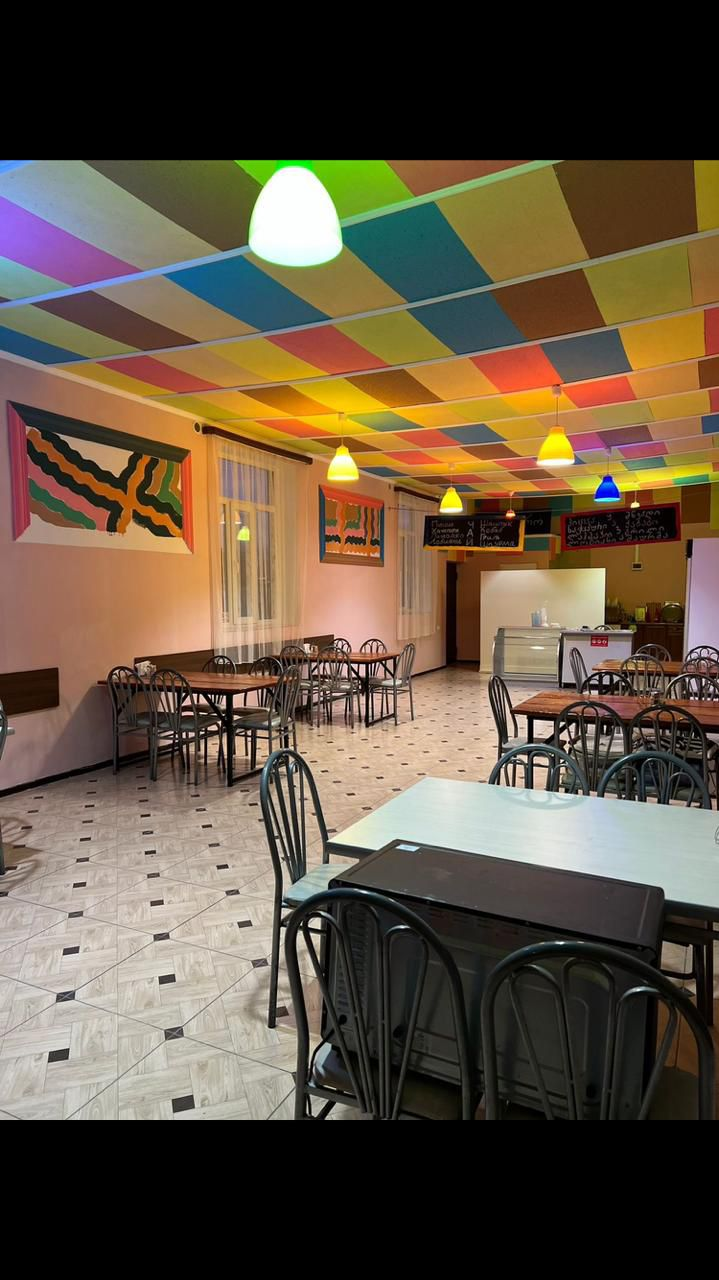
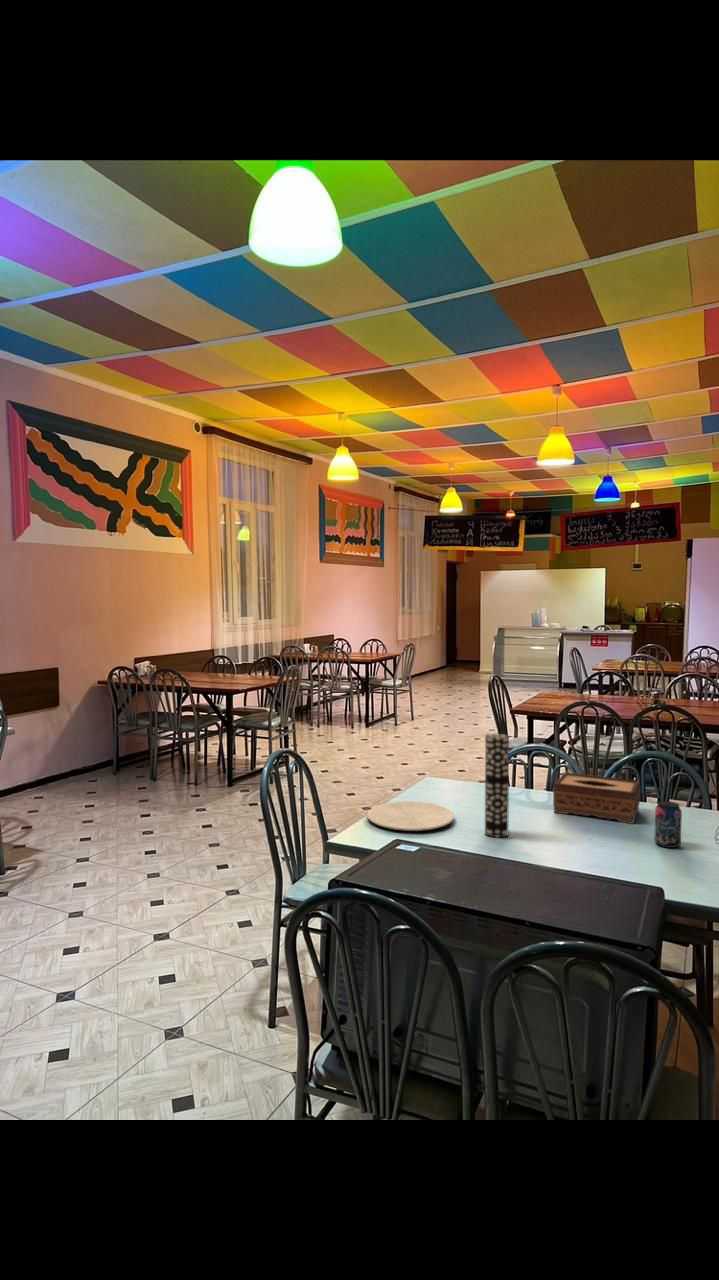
+ plate [366,800,455,832]
+ vase [484,733,510,838]
+ beverage can [653,800,683,849]
+ tissue box [552,772,641,825]
